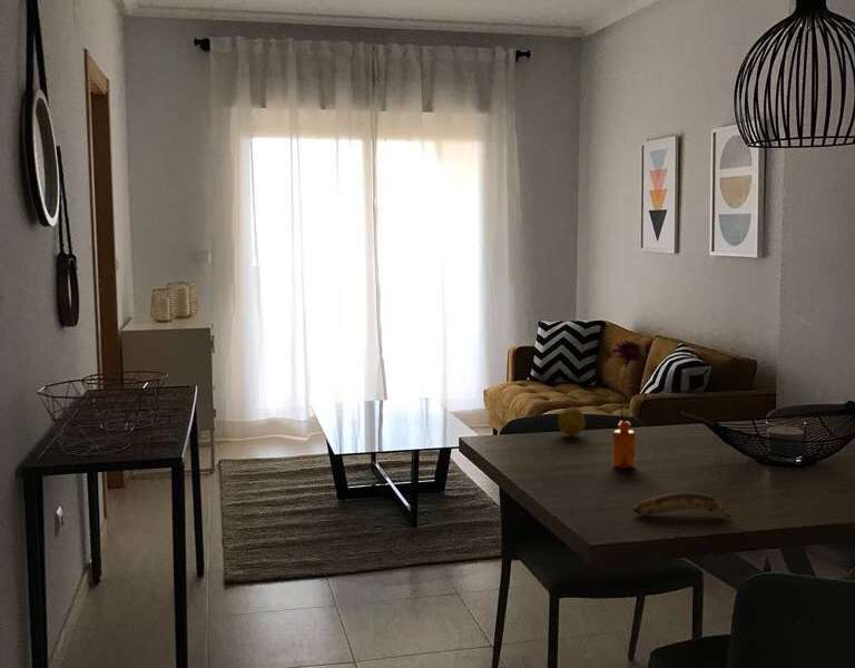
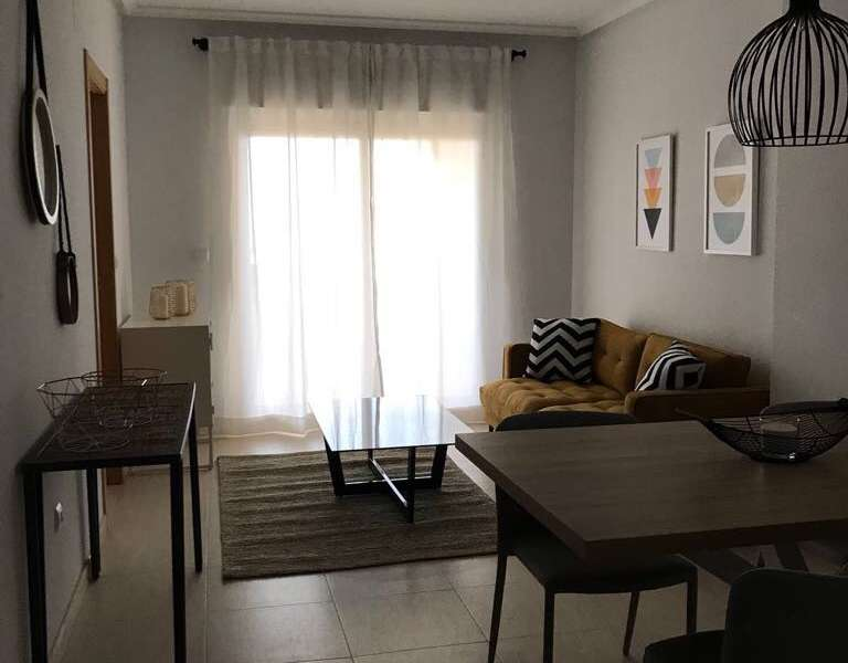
- flower [602,338,648,470]
- fruit [558,406,587,436]
- banana [632,492,733,519]
